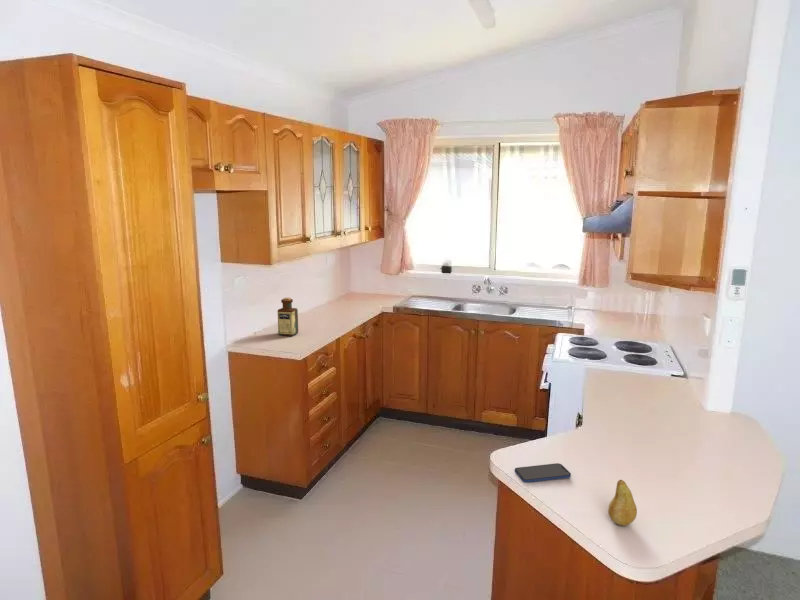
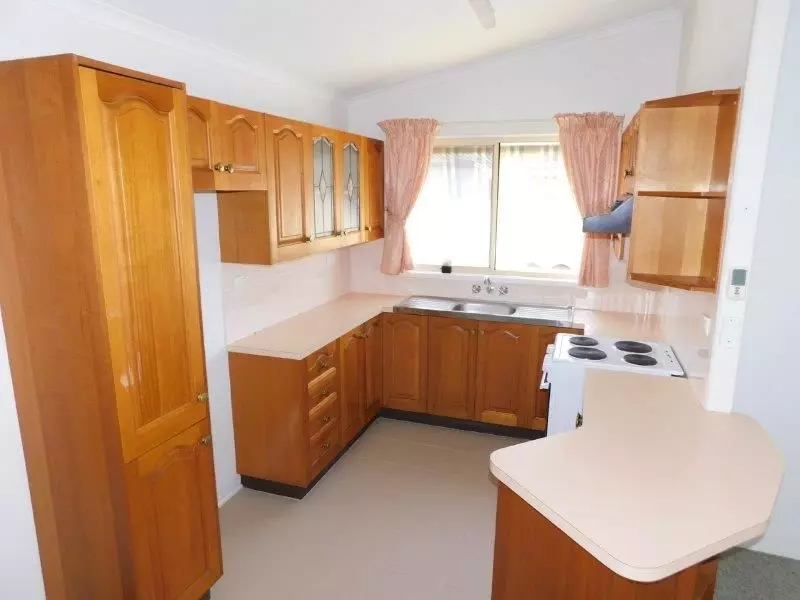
- bottle [277,297,299,337]
- fruit [607,479,638,527]
- smartphone [514,462,572,483]
